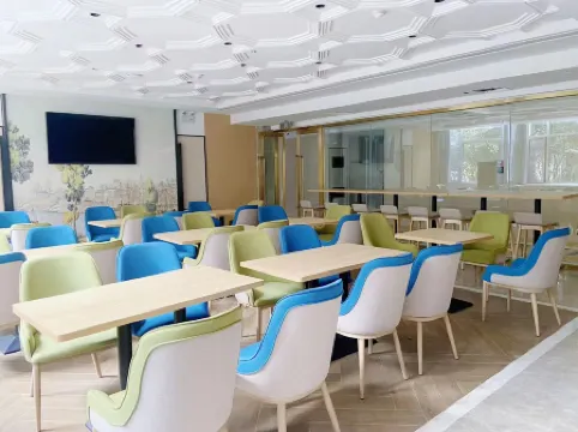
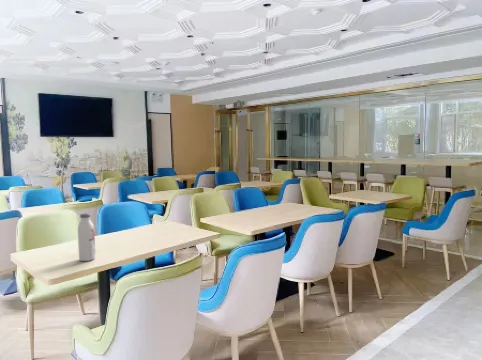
+ water bottle [77,212,96,262]
